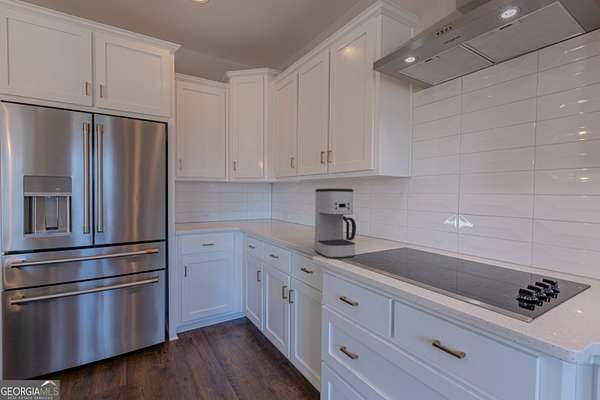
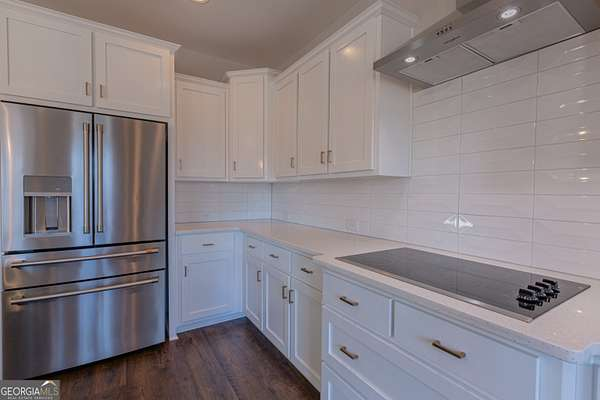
- coffee maker [314,188,357,259]
